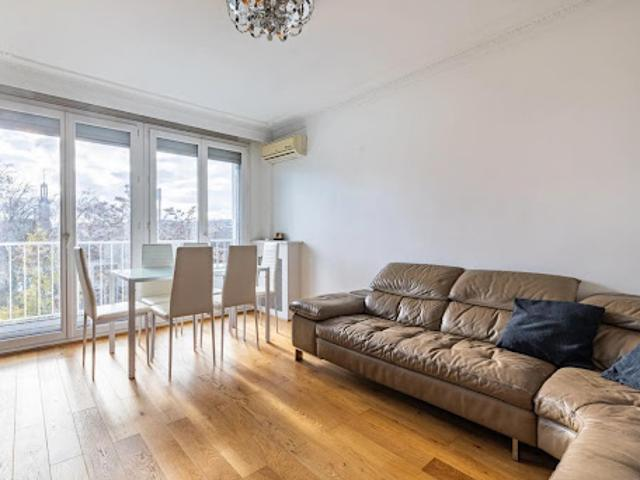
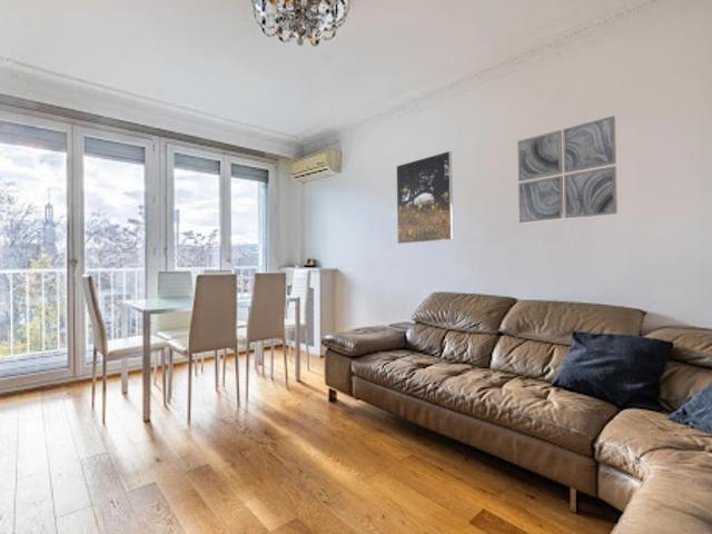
+ wall art [516,115,619,225]
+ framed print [395,150,454,245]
